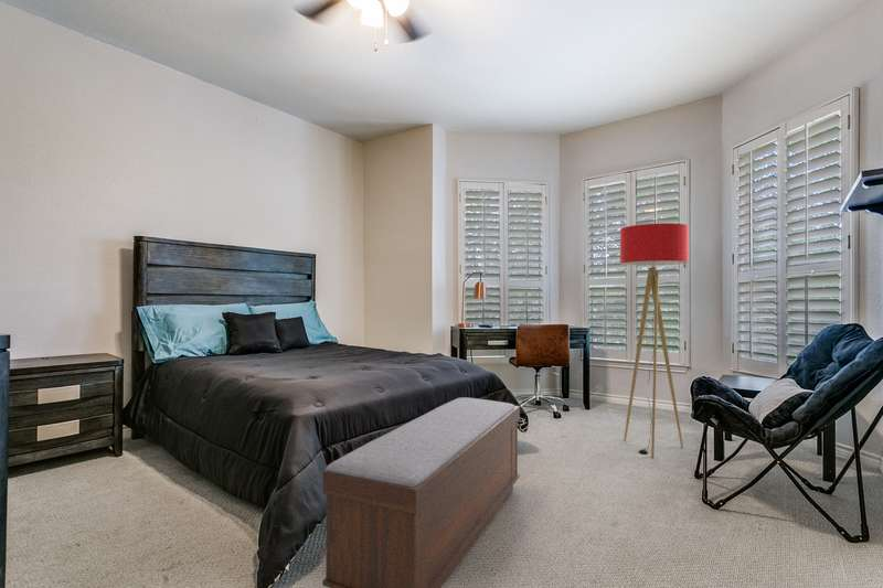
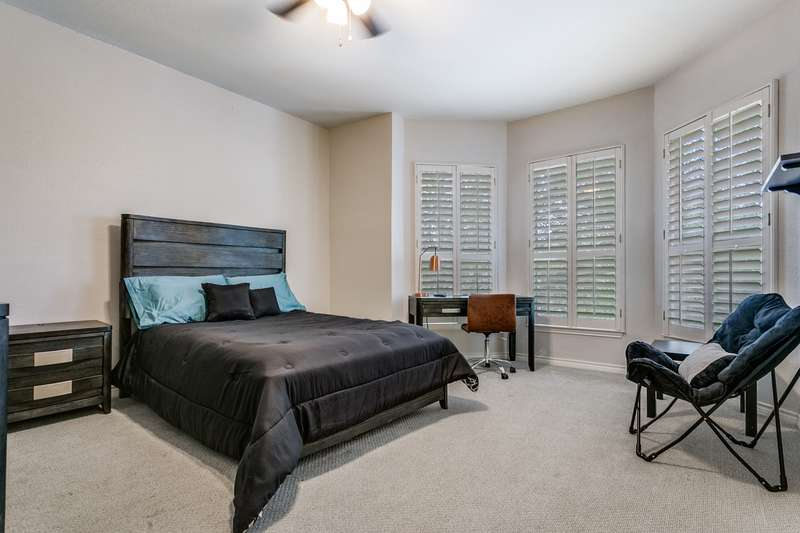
- floor lamp [619,222,690,459]
- bench [321,396,521,588]
